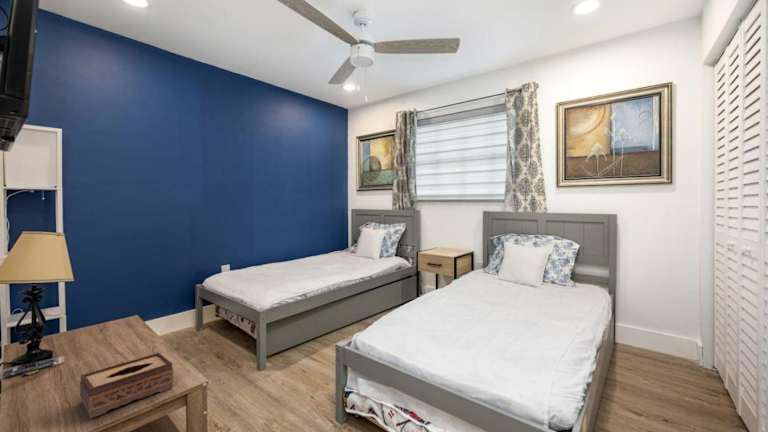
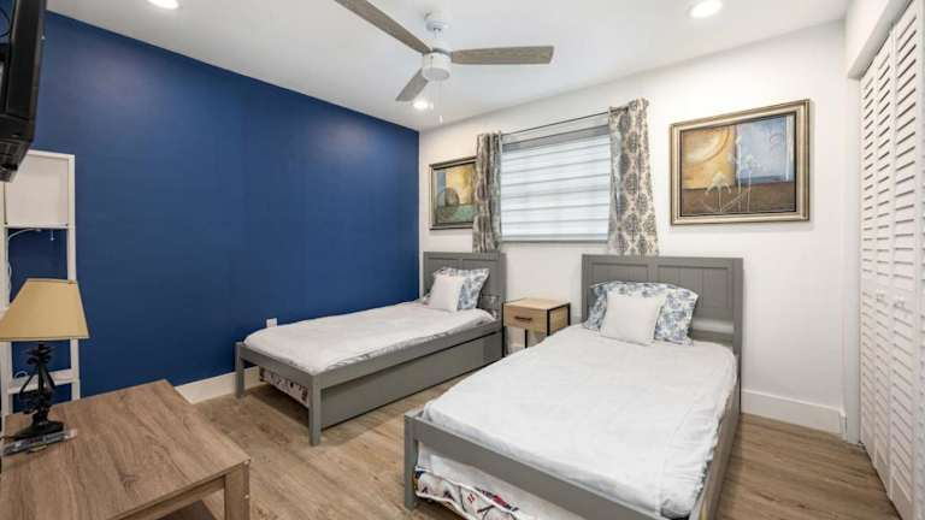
- tissue box [79,352,174,420]
